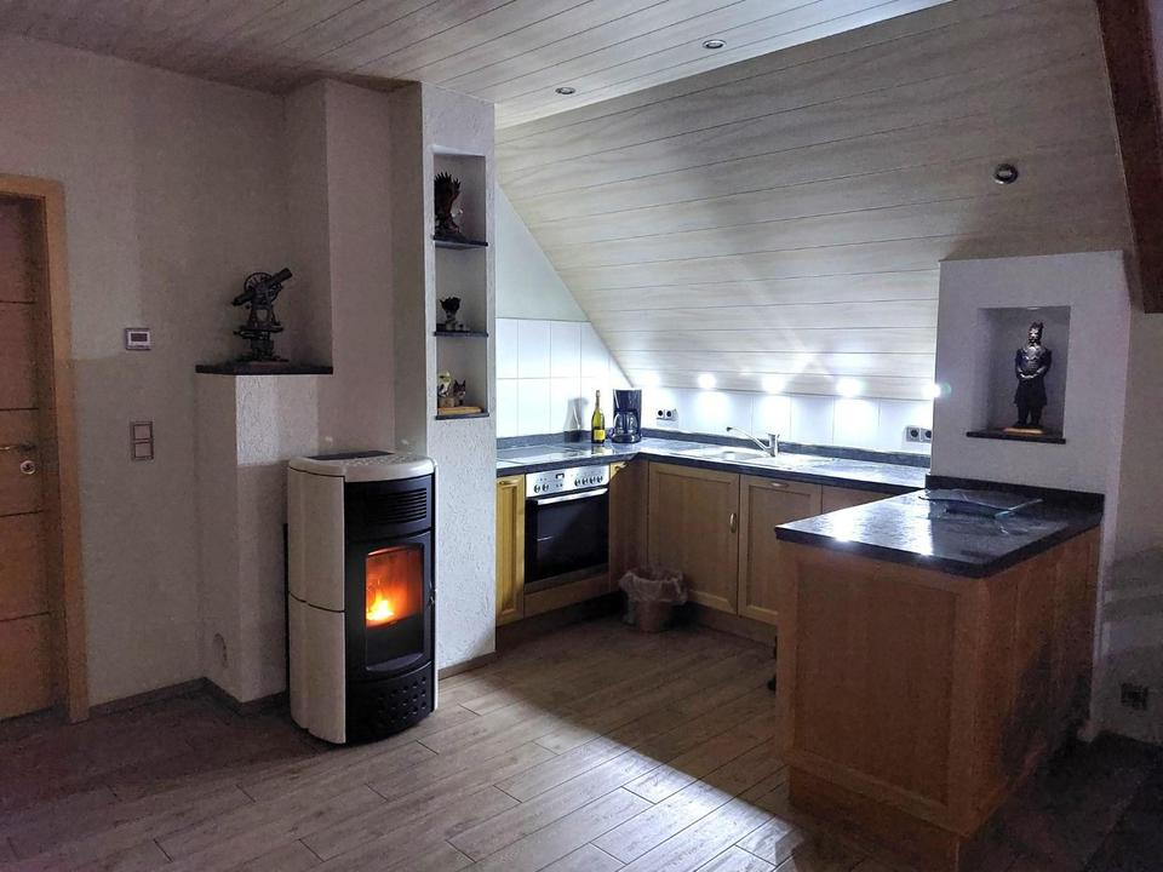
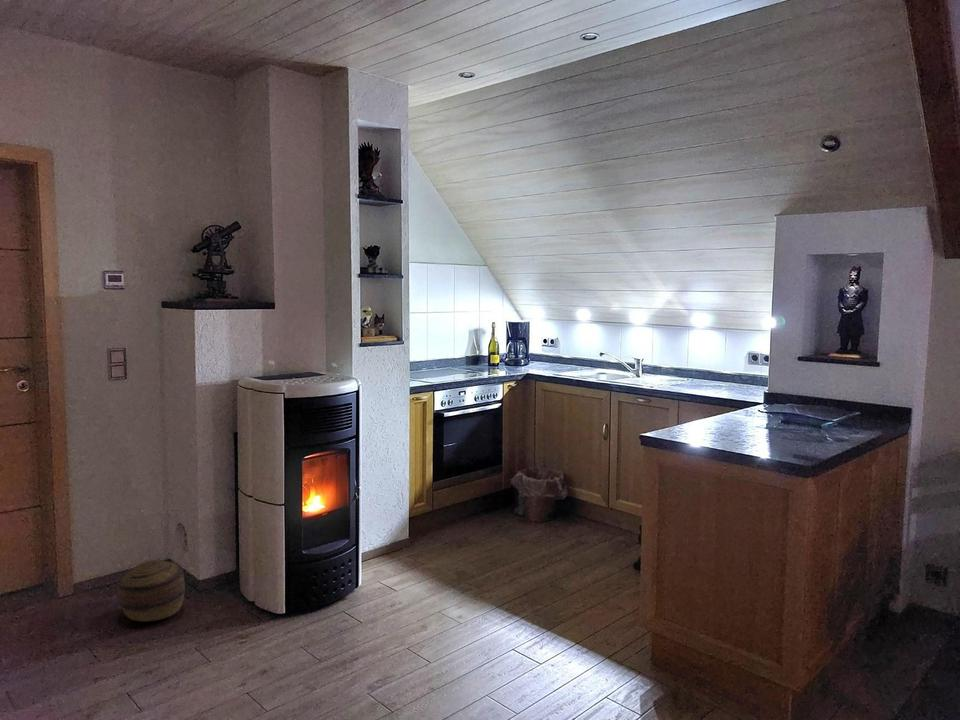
+ basket [117,559,186,623]
